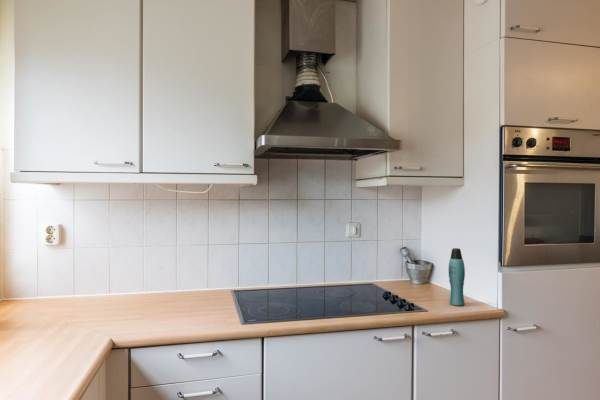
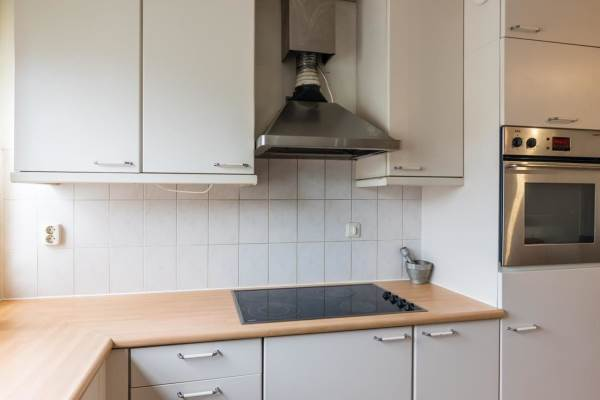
- bottle [448,247,466,307]
